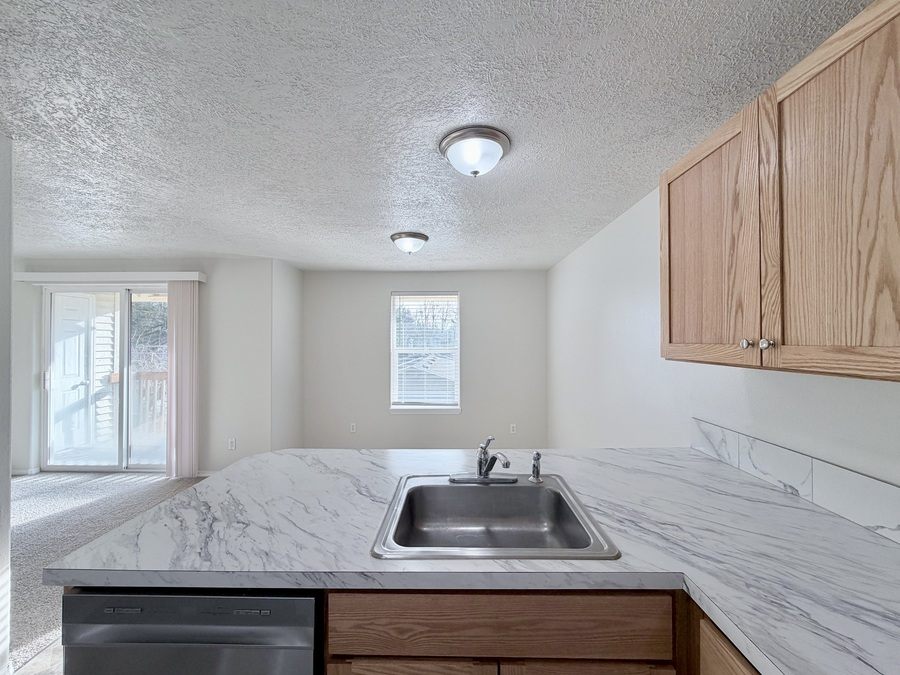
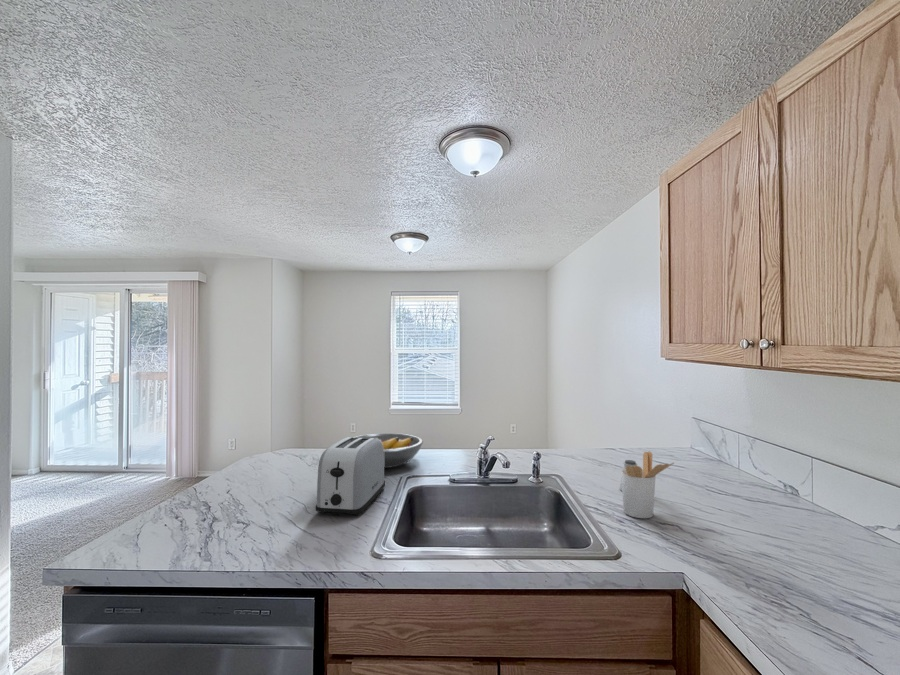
+ toaster [315,436,386,516]
+ fruit bowl [352,432,424,469]
+ saltshaker [618,459,638,492]
+ utensil holder [620,451,675,519]
